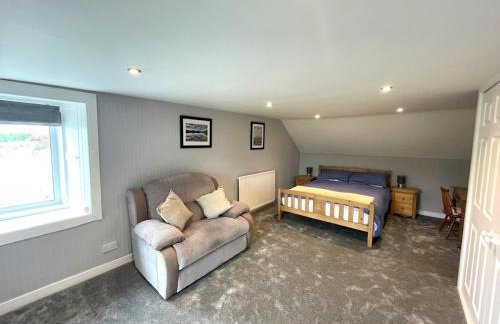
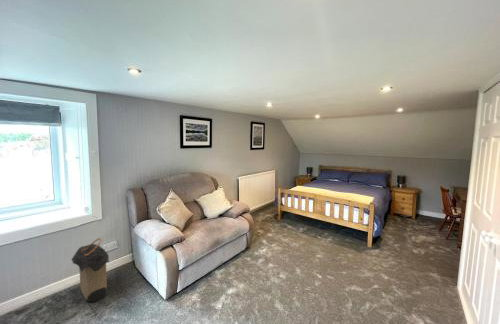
+ laundry hamper [70,237,111,303]
